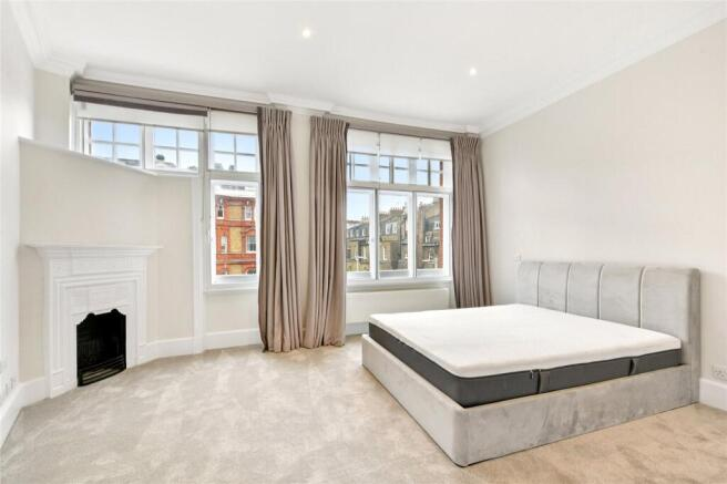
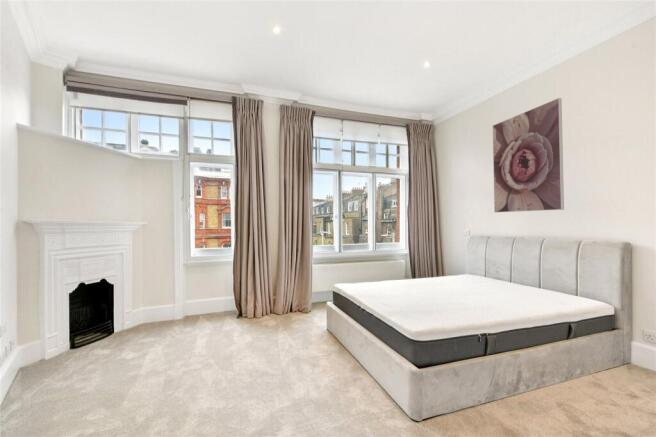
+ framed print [492,97,565,213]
